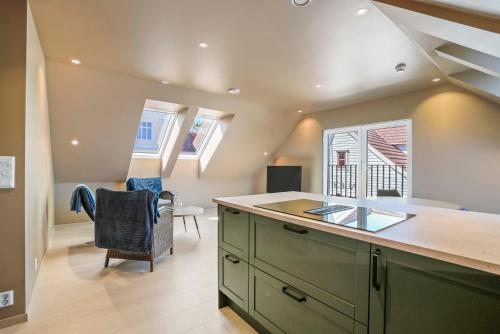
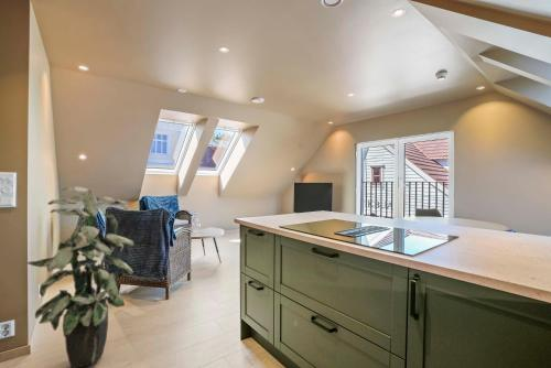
+ indoor plant [24,186,134,368]
